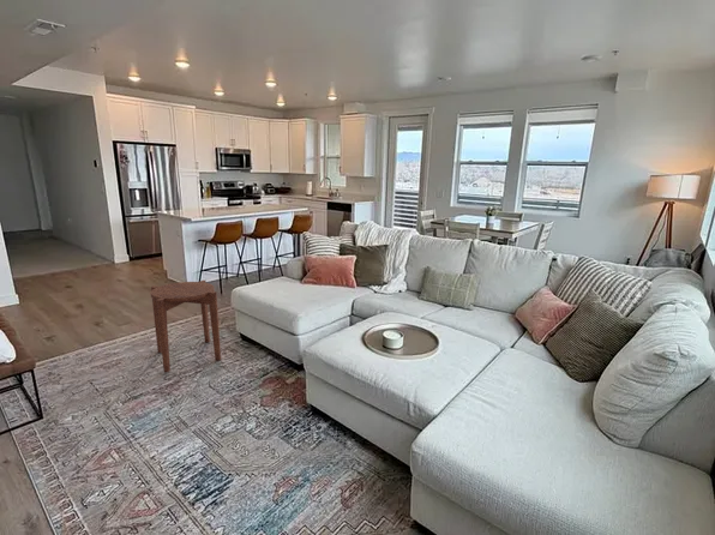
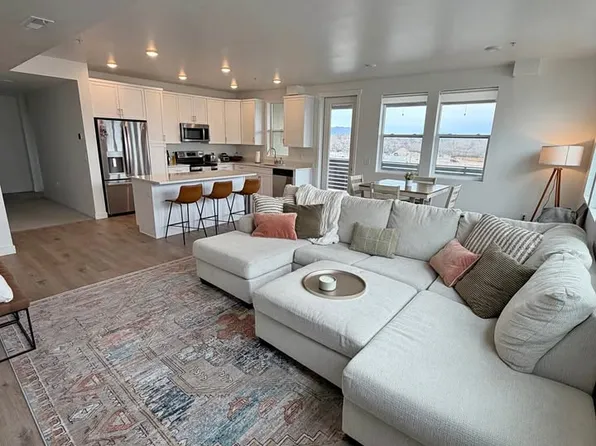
- side table [150,279,222,373]
